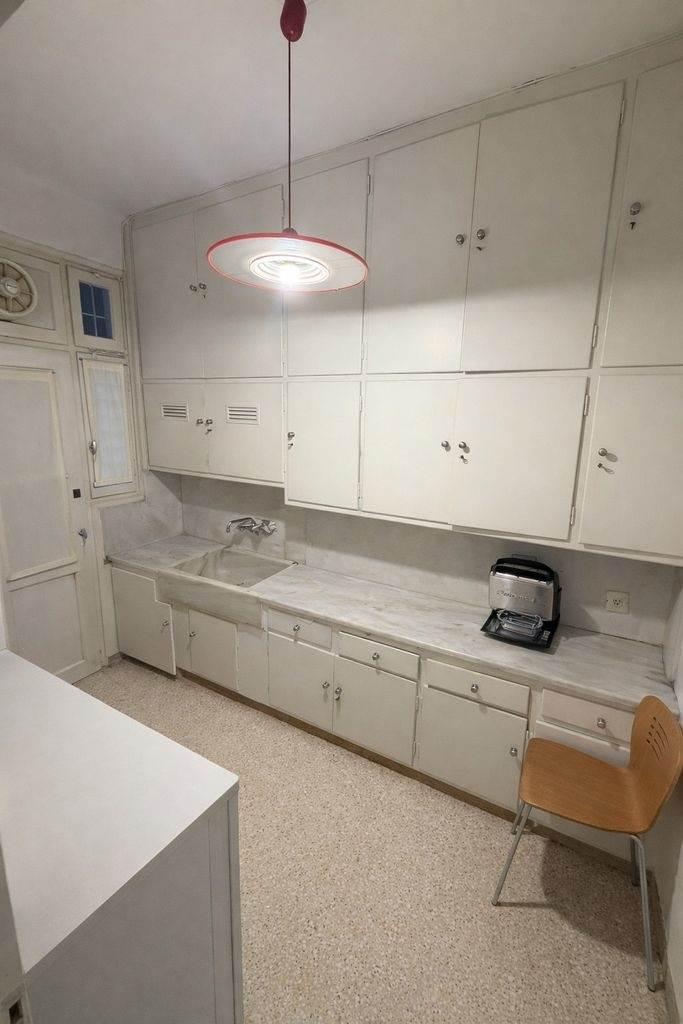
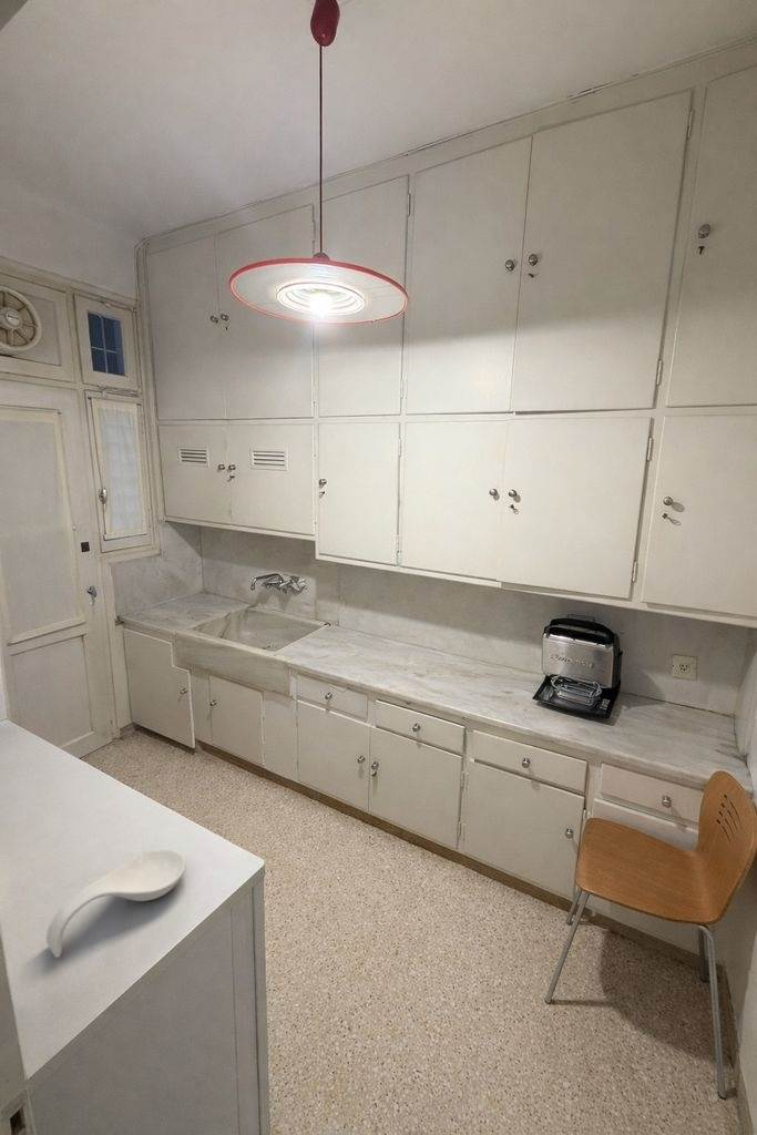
+ spoon rest [45,848,187,959]
